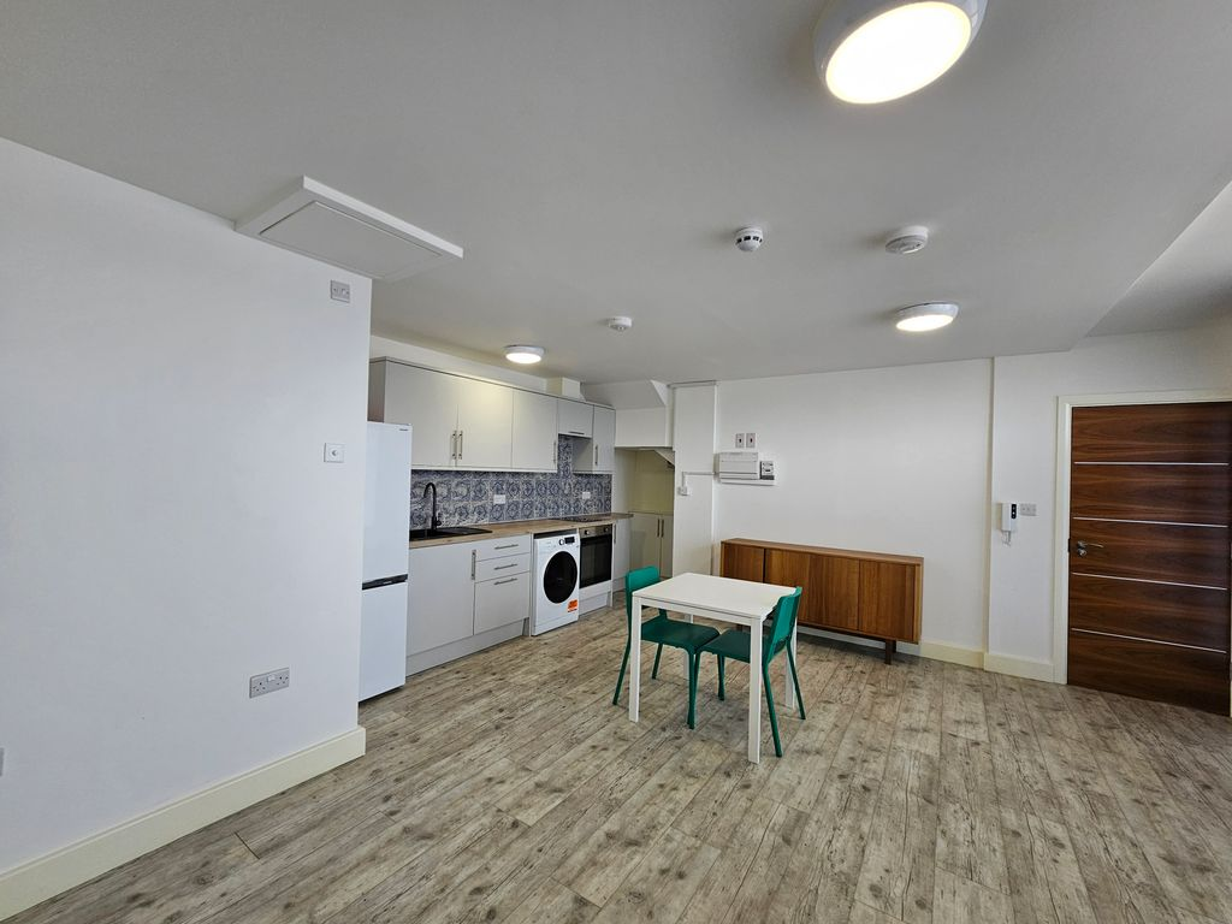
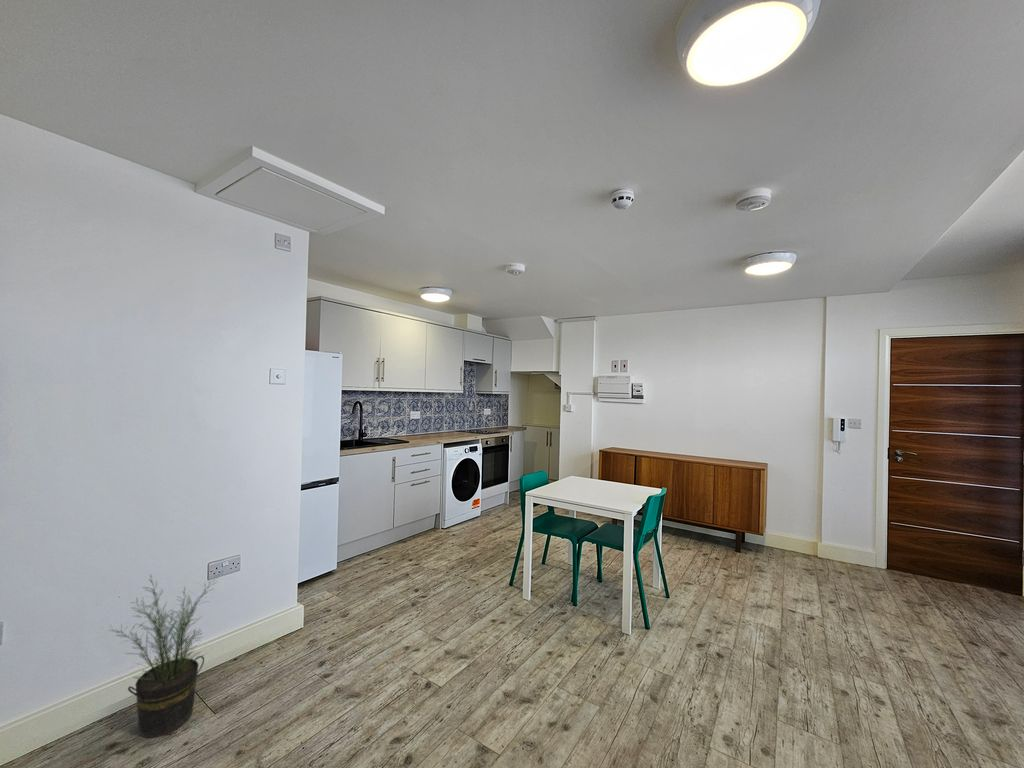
+ potted plant [100,570,224,739]
